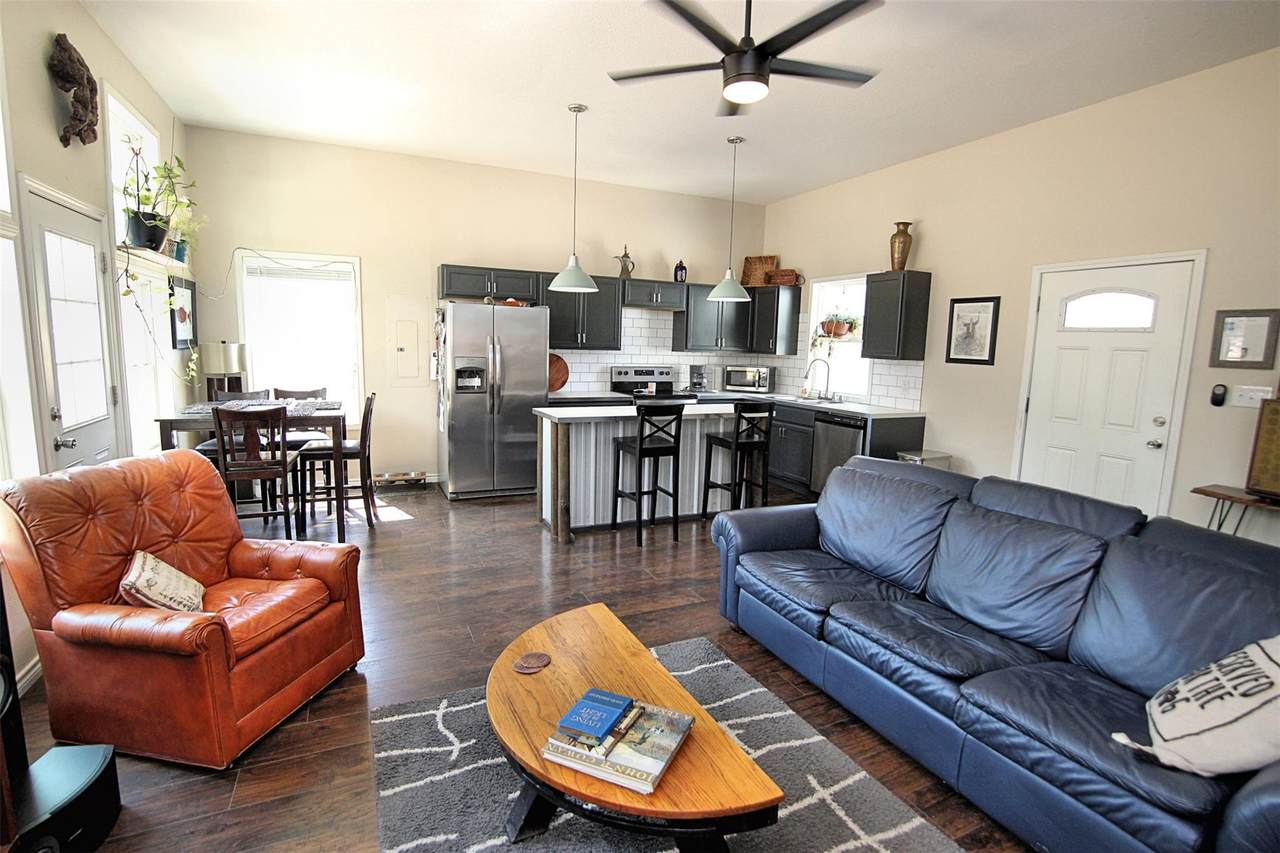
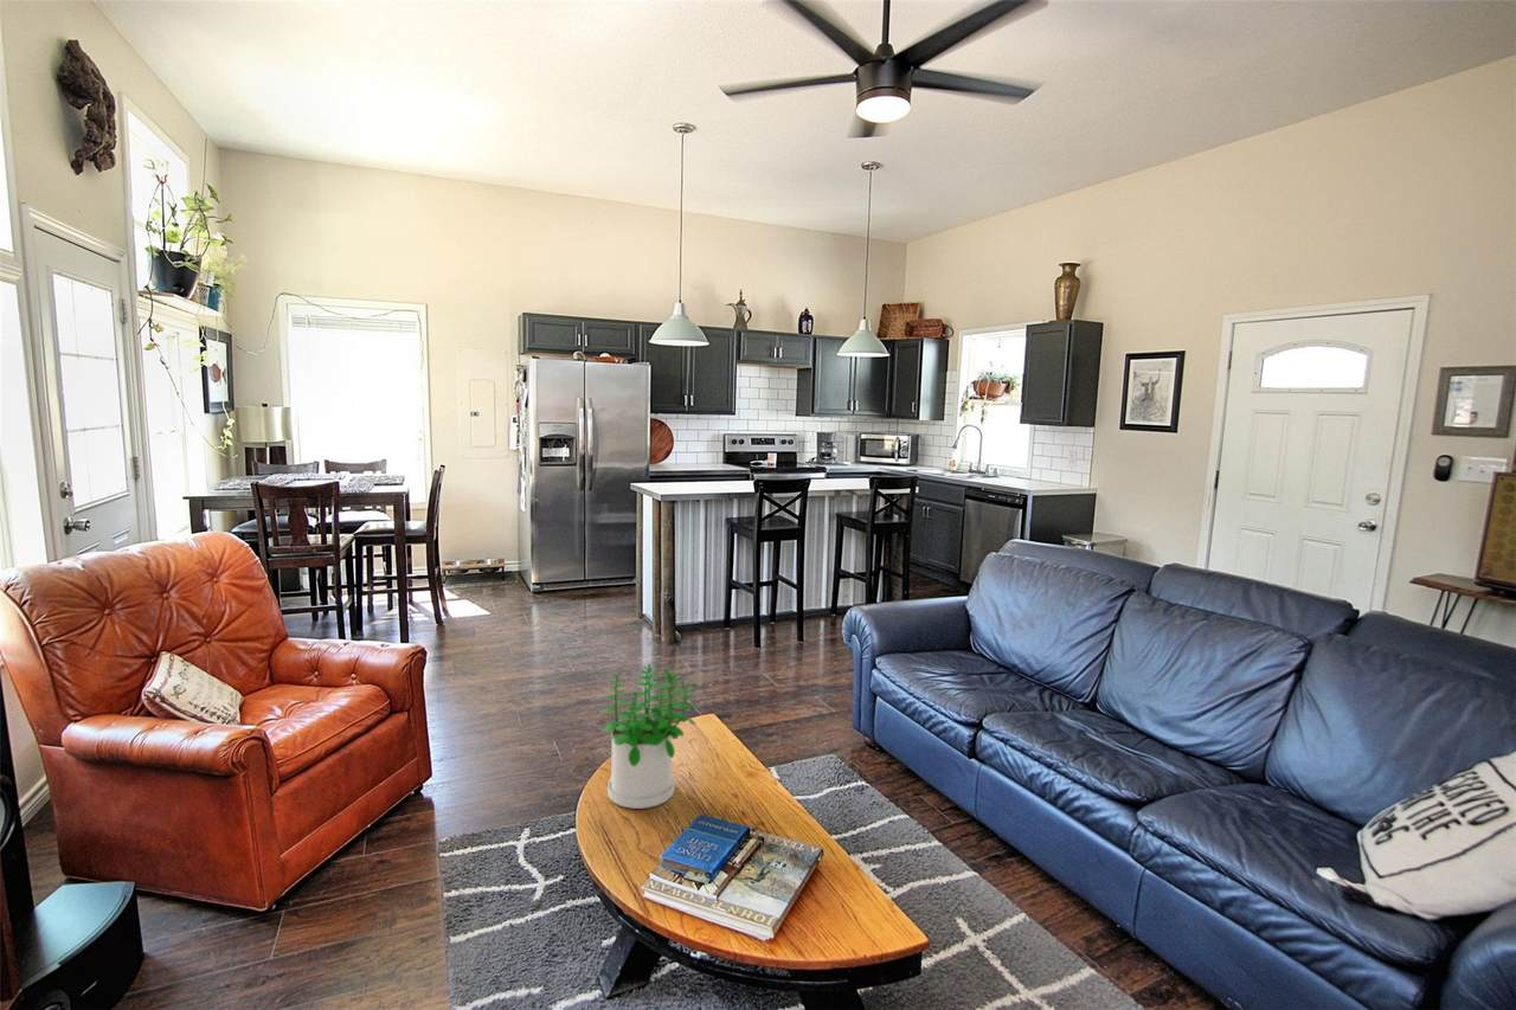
+ potted plant [600,662,700,810]
